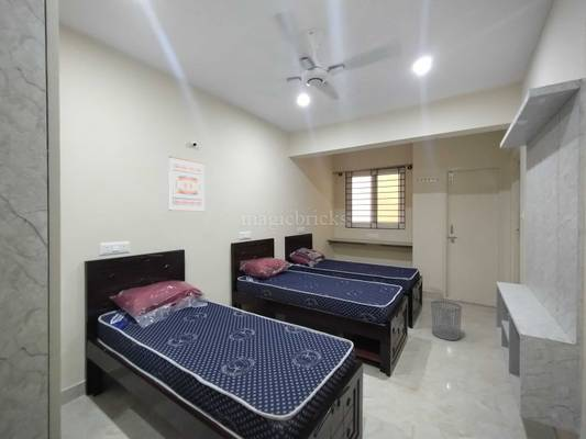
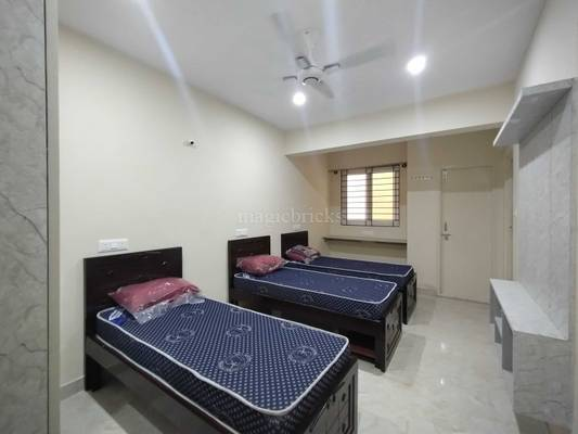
- wall art [168,155,207,213]
- waste bin [430,300,463,341]
